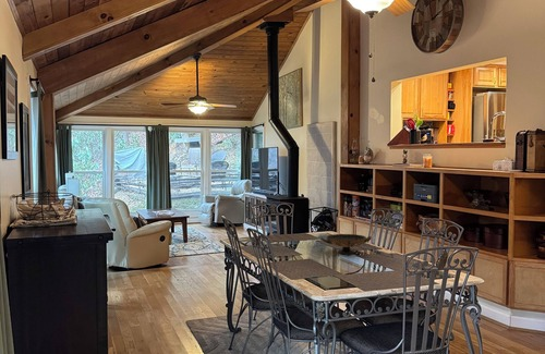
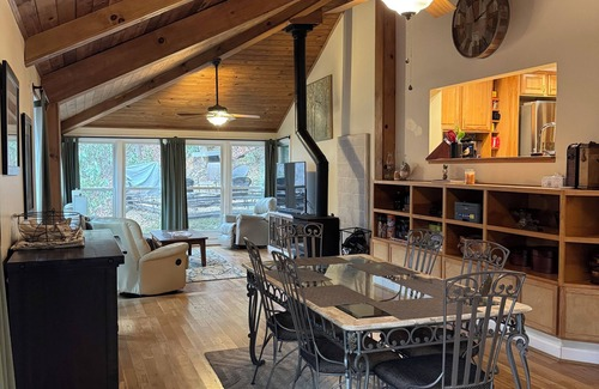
- decorative bowl [320,233,373,255]
